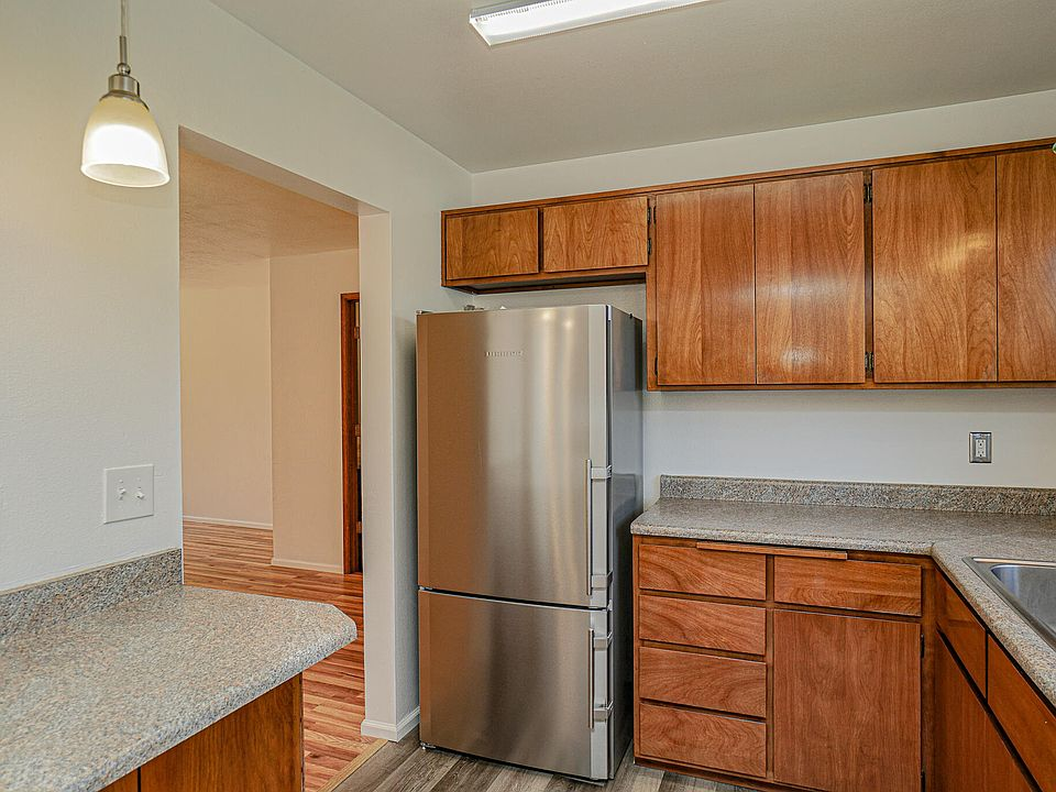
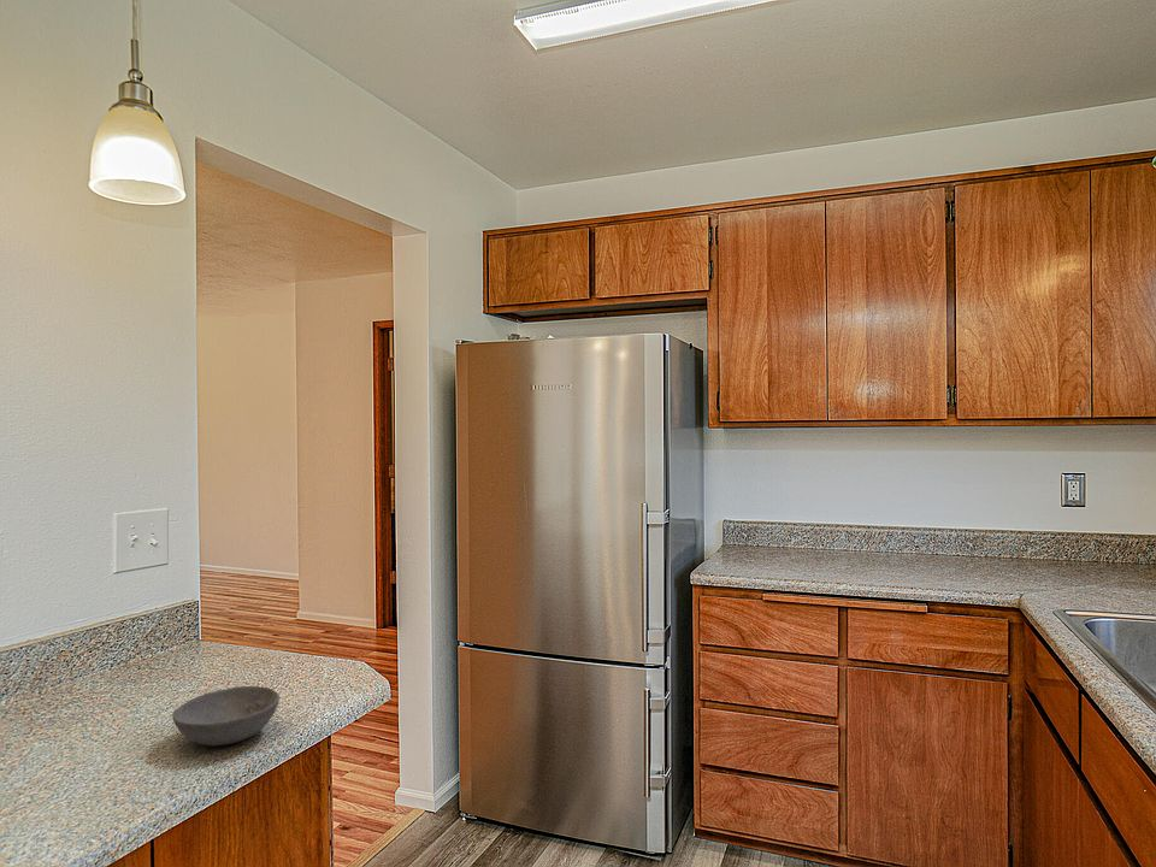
+ bowl [171,685,281,747]
